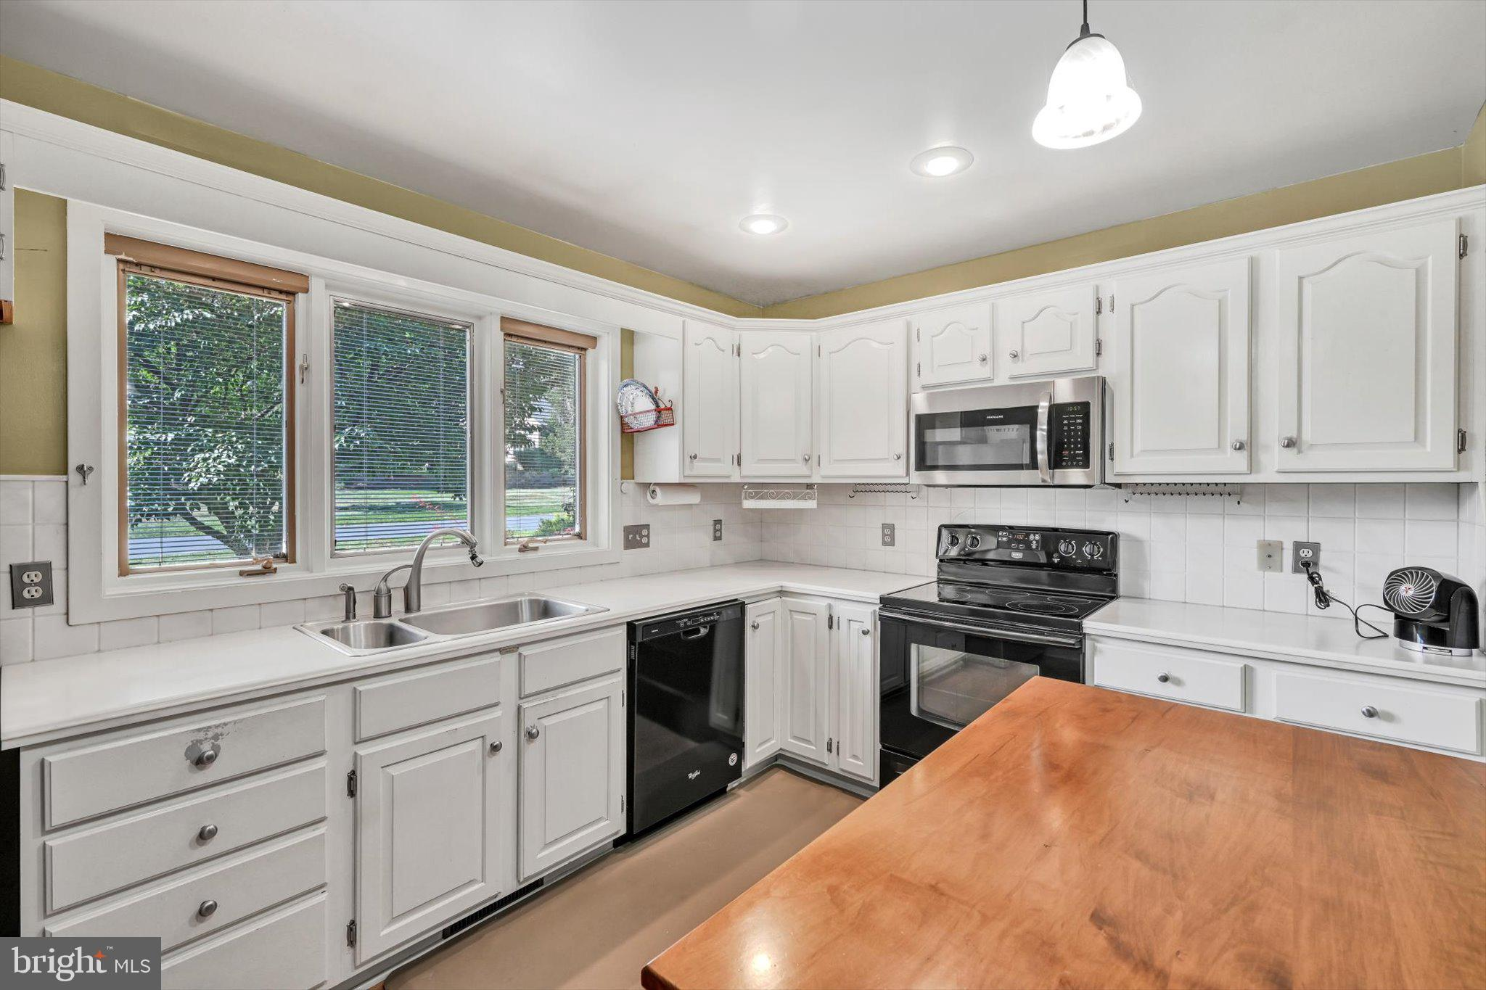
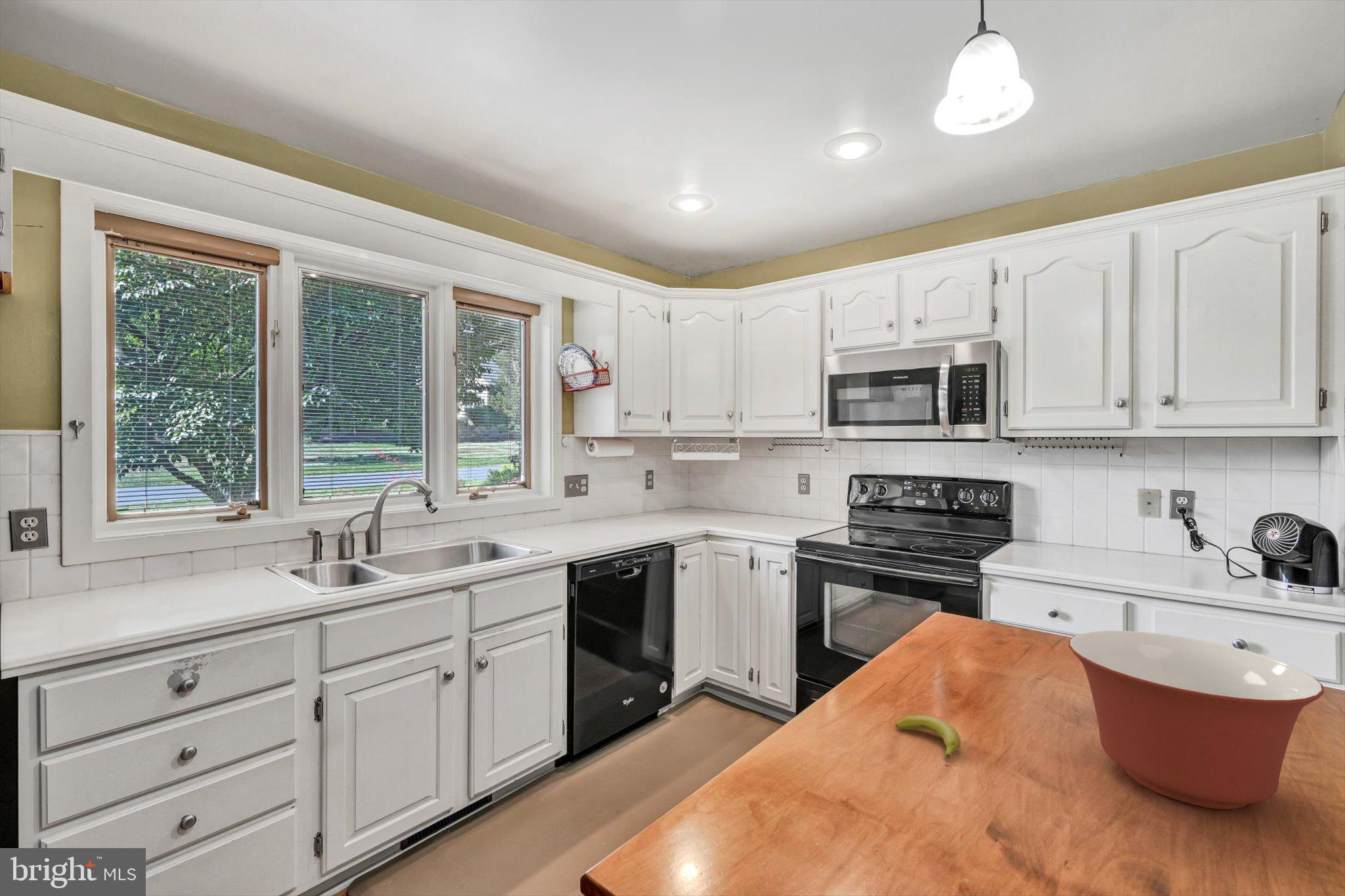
+ banana [895,714,961,759]
+ mixing bowl [1068,630,1325,810]
